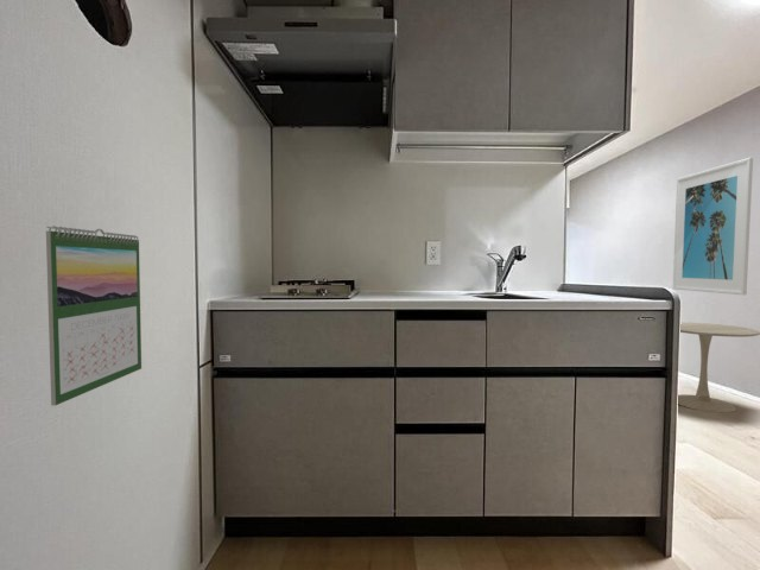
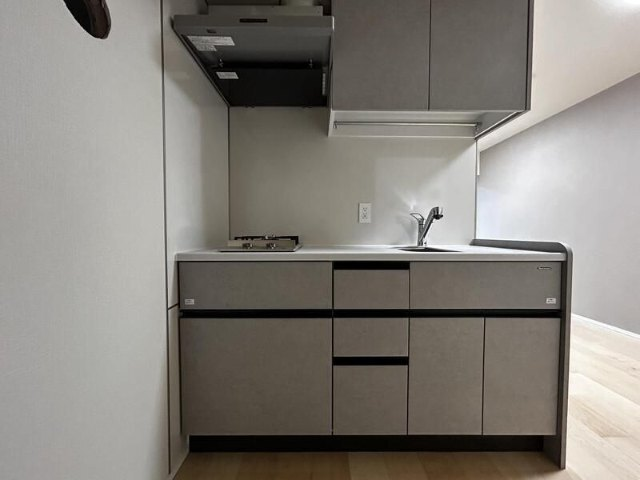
- calendar [45,224,142,406]
- side table [677,321,760,413]
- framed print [672,157,754,296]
